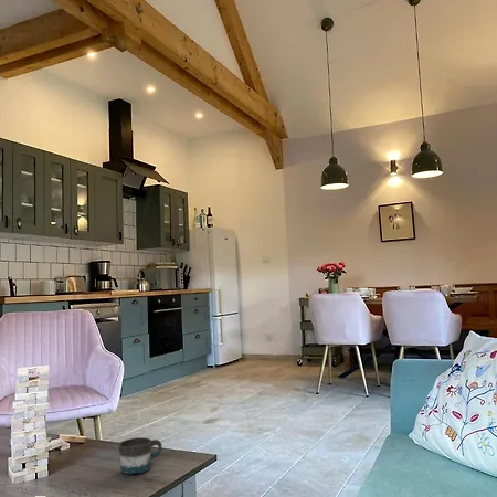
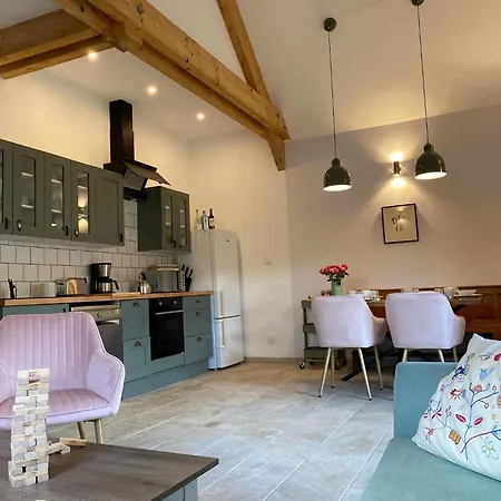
- mug [118,436,163,476]
